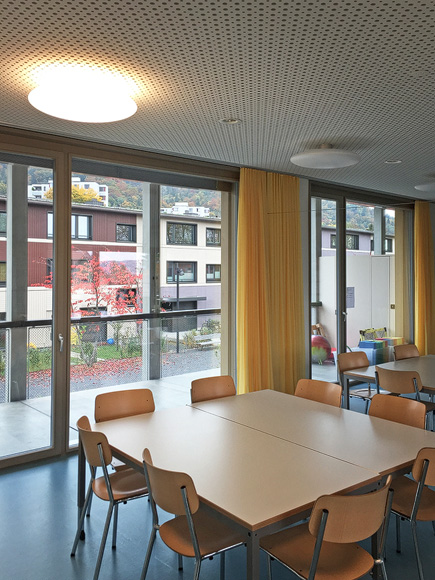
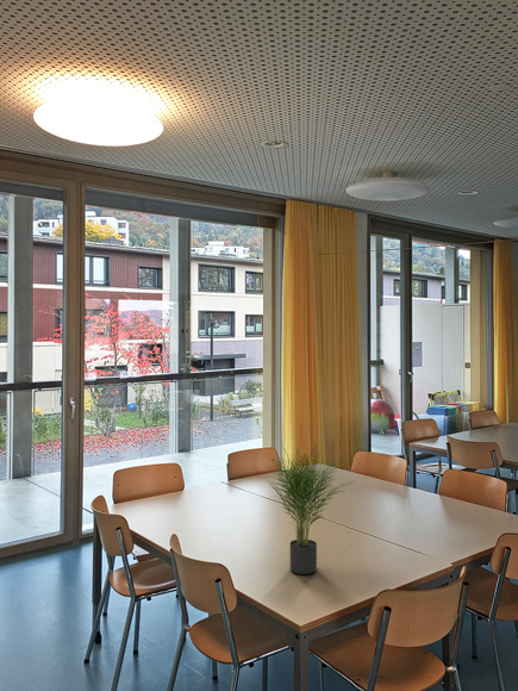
+ potted plant [263,436,356,575]
